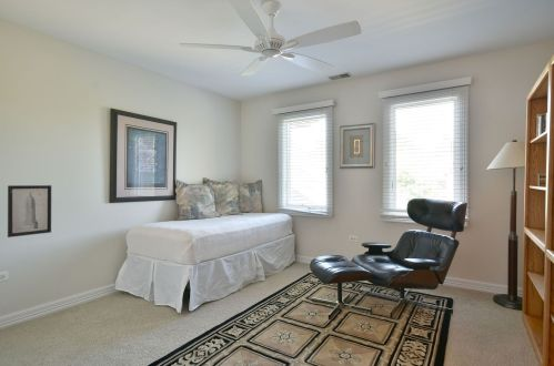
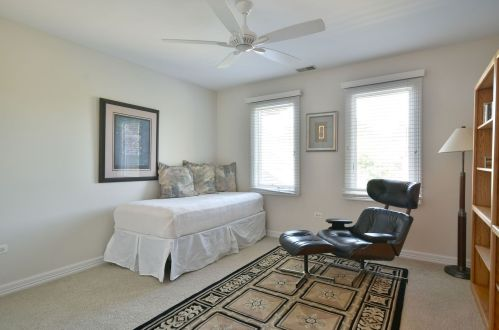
- wall art [7,184,52,238]
